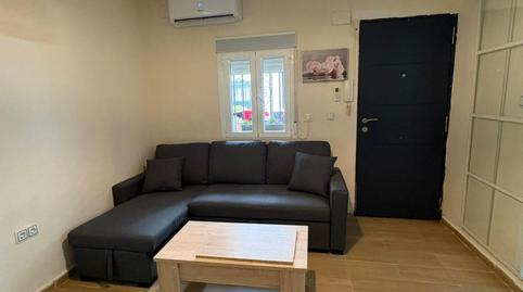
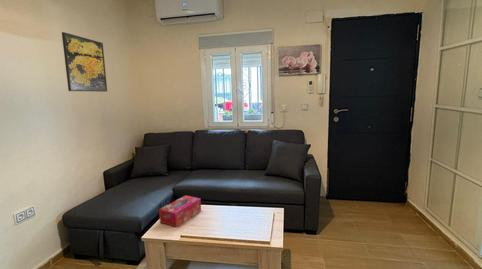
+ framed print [61,31,108,93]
+ tissue box [158,194,202,228]
